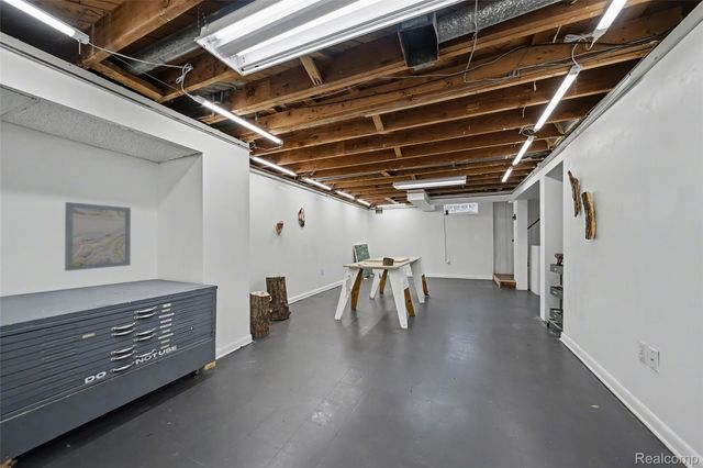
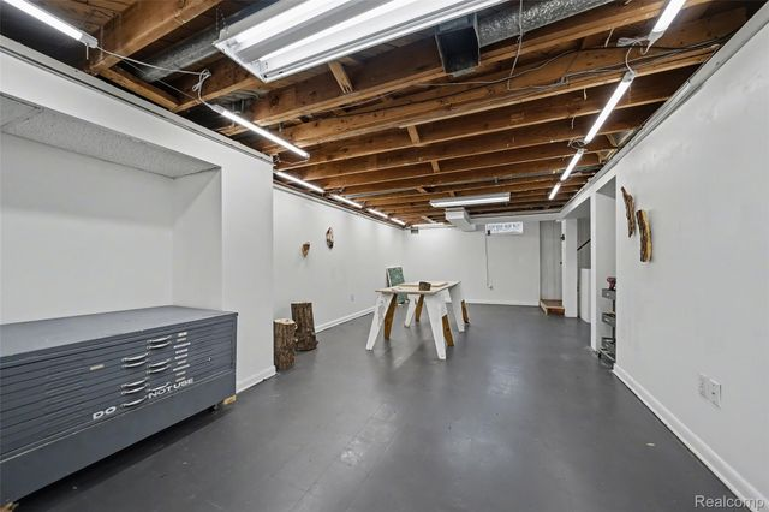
- wall art [64,201,132,272]
